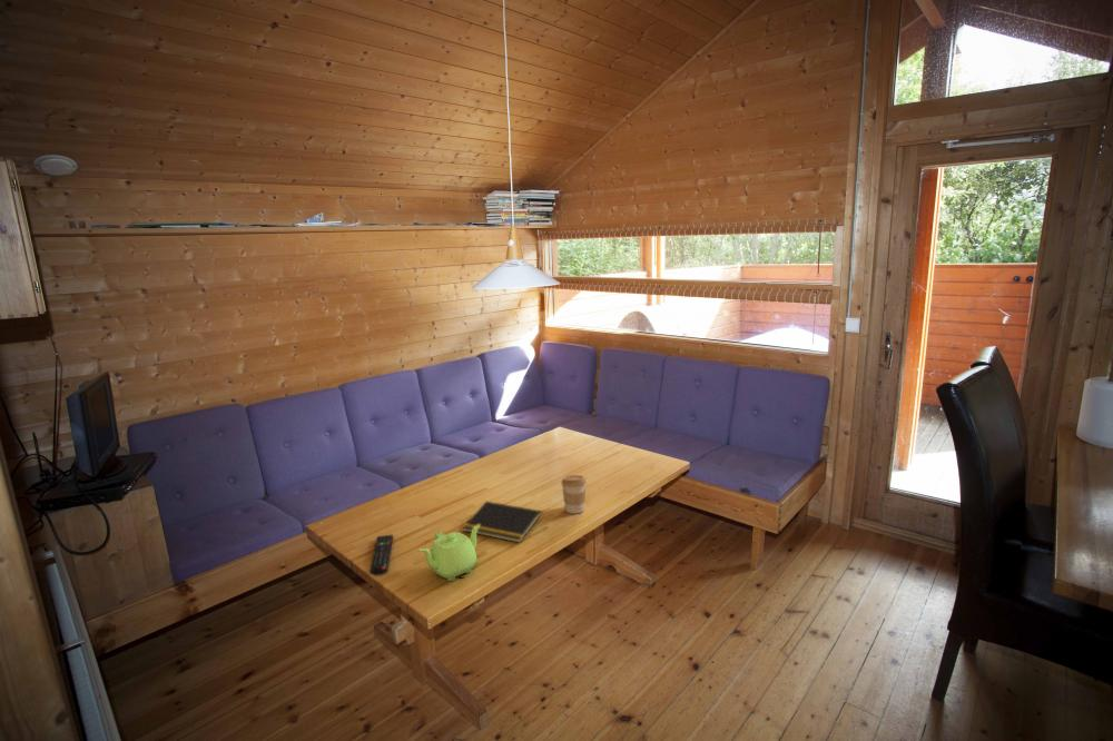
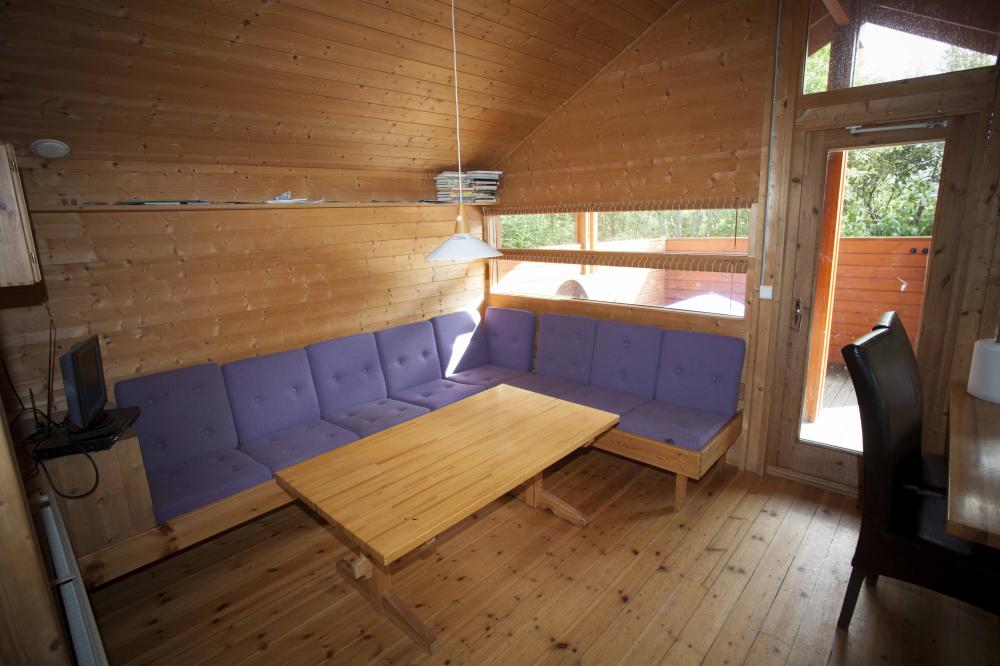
- remote control [368,534,394,576]
- coffee cup [560,474,588,515]
- teapot [418,524,480,582]
- notepad [461,501,542,544]
